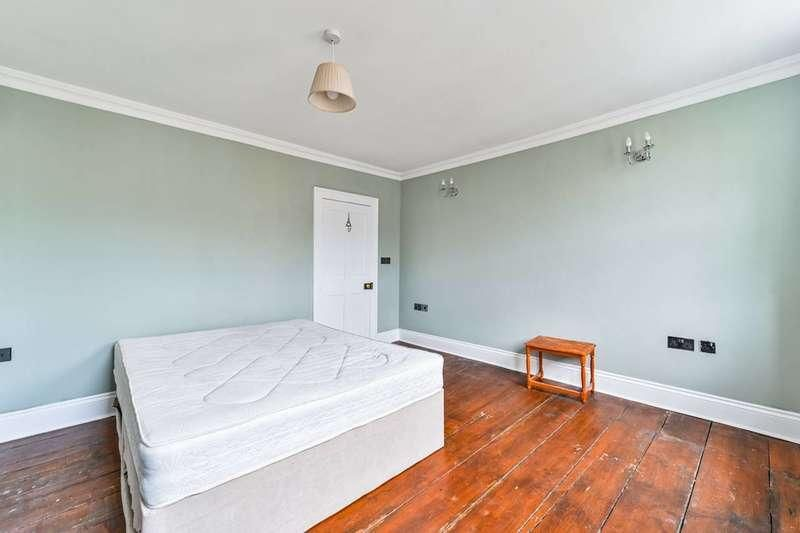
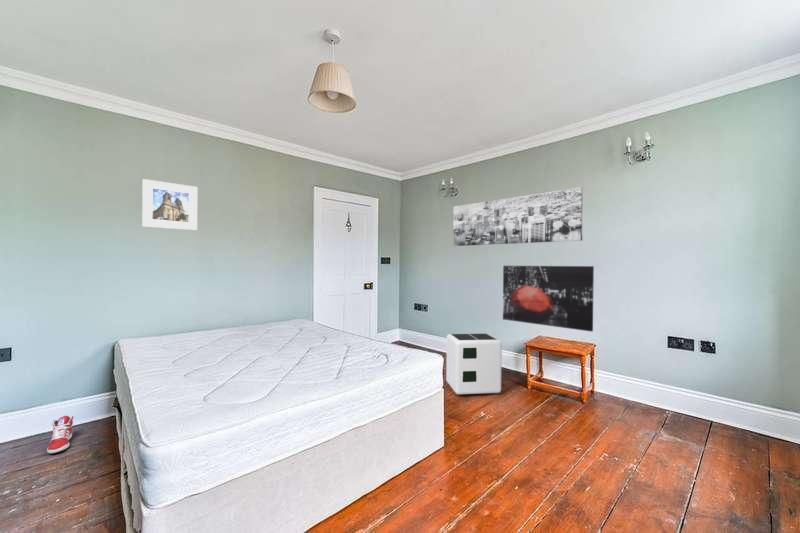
+ air purifier [445,332,503,395]
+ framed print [141,178,198,231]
+ wall art [452,186,584,247]
+ wall art [502,265,595,333]
+ sneaker [46,415,74,455]
